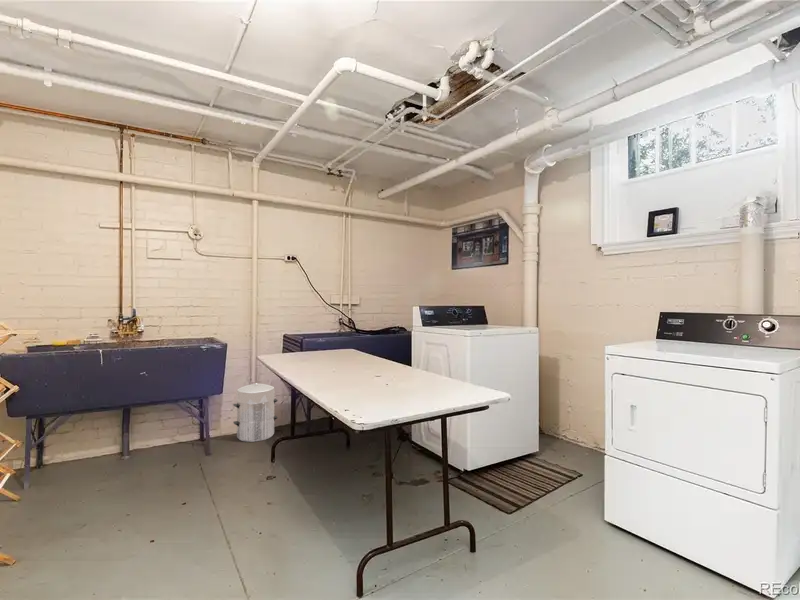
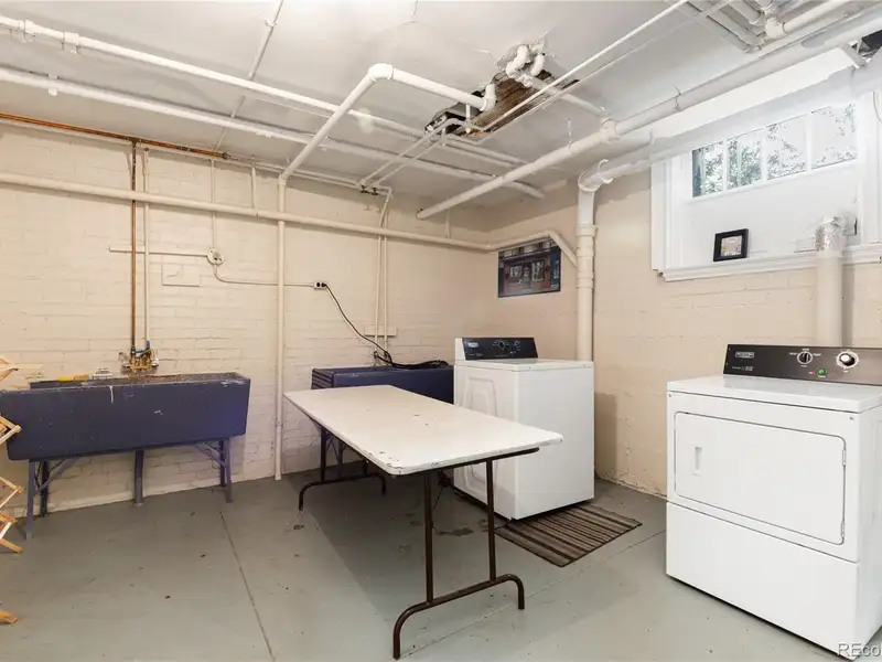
- waste bin [232,381,279,443]
